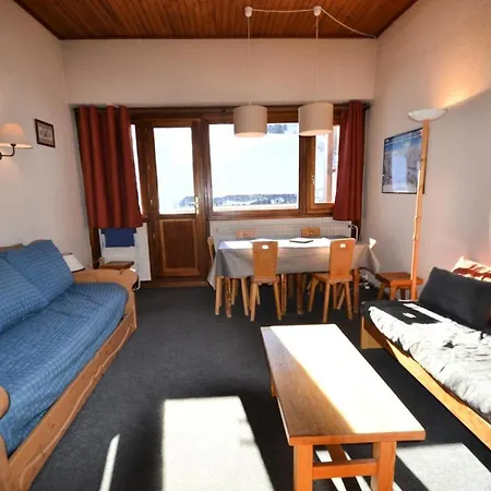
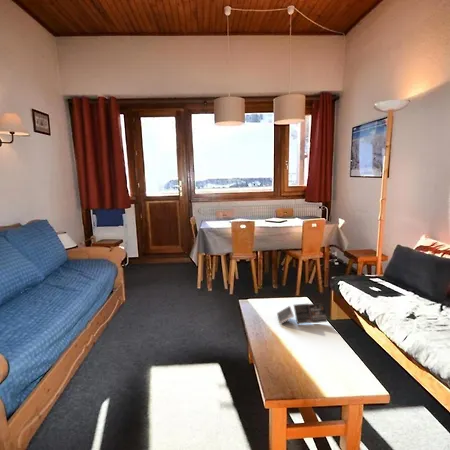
+ paperback book [276,302,329,325]
